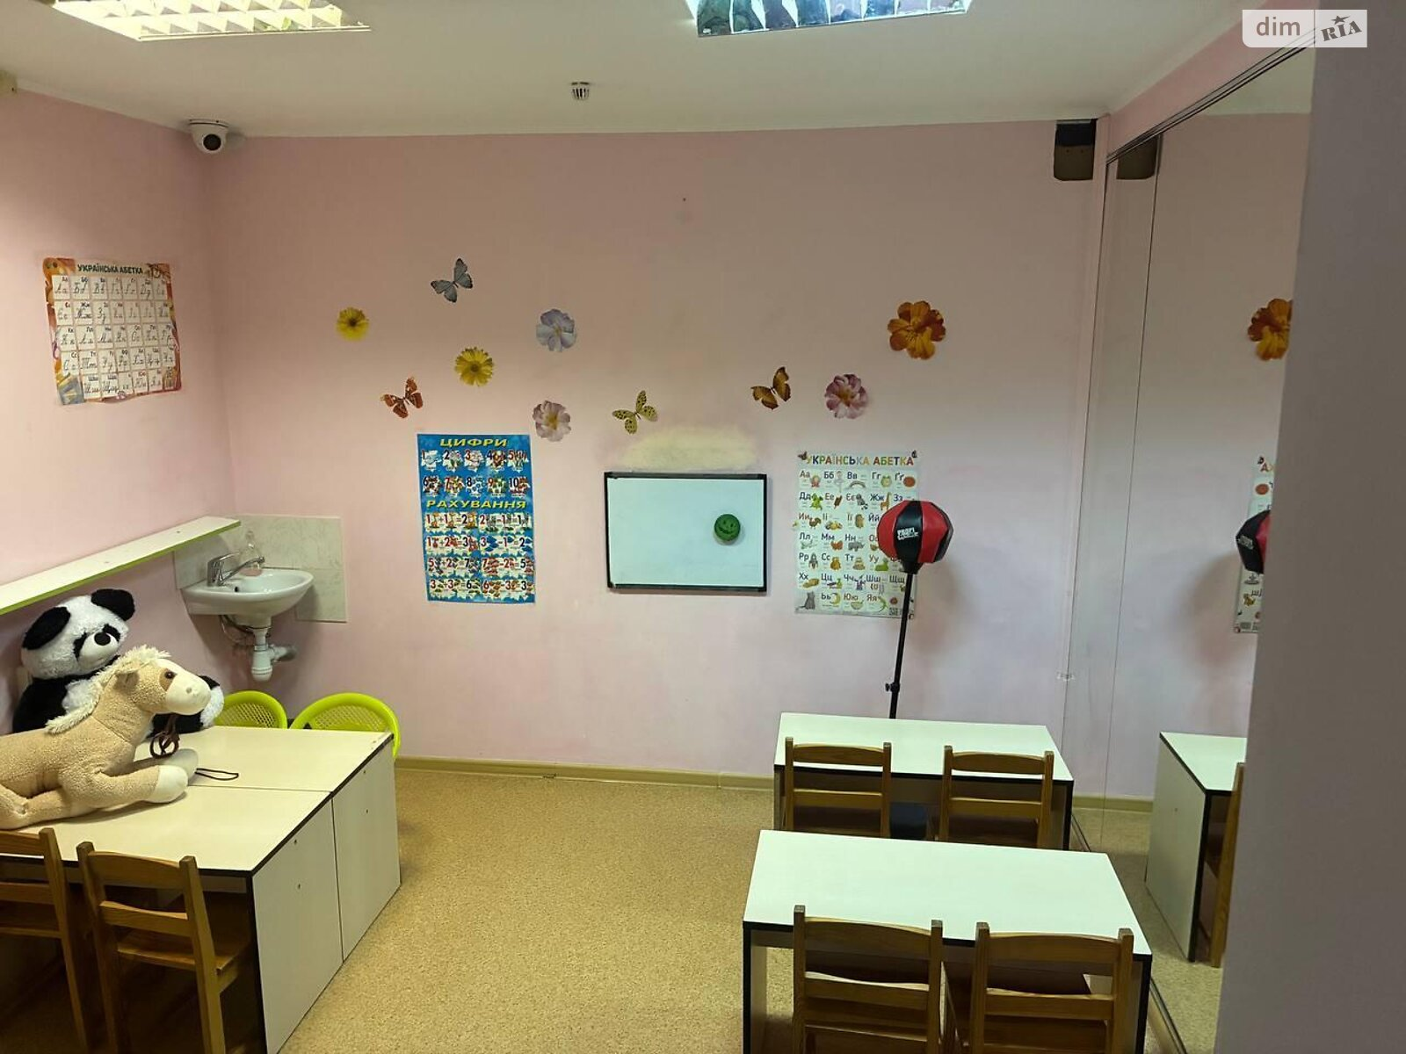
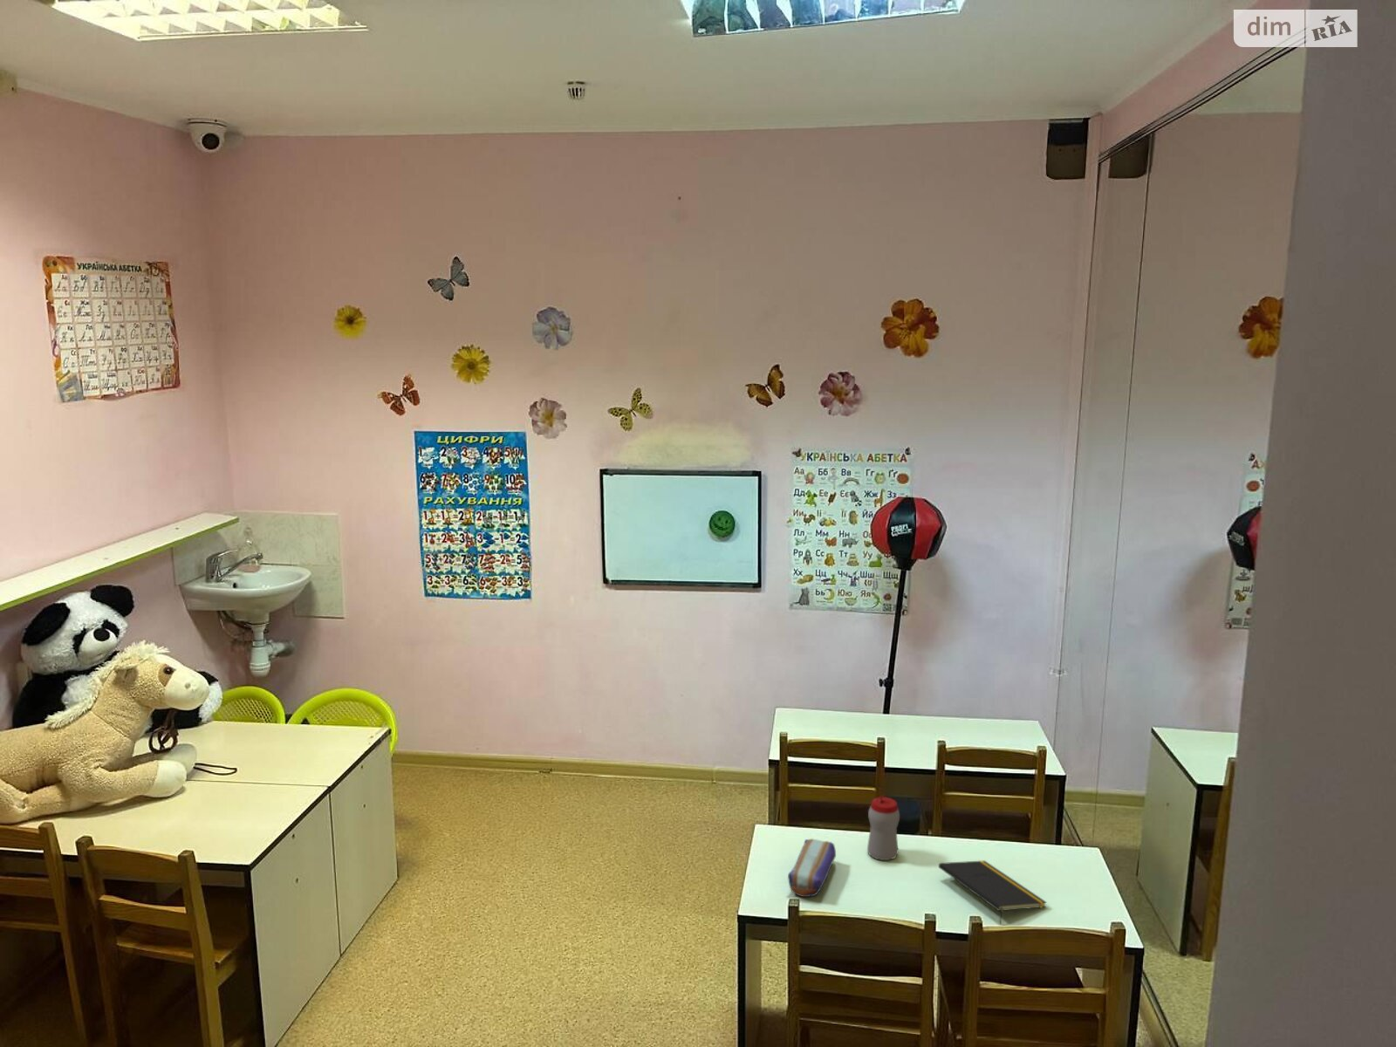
+ notepad [938,859,1048,925]
+ sippy cup [866,793,900,861]
+ pencil case [787,838,837,897]
